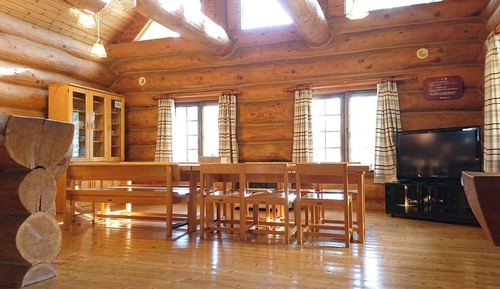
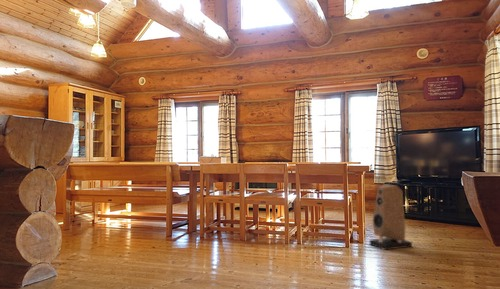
+ speaker [369,183,413,251]
